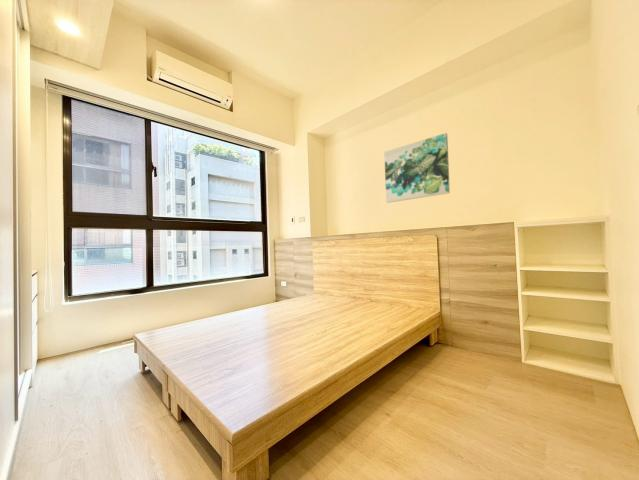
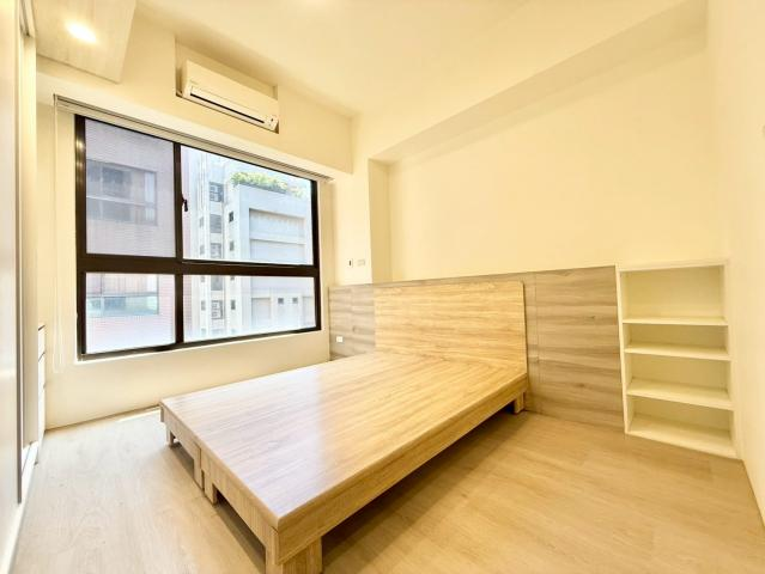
- wall art [383,132,451,204]
